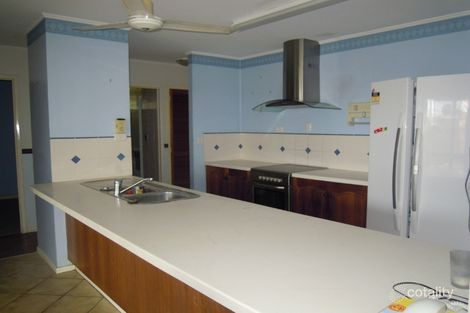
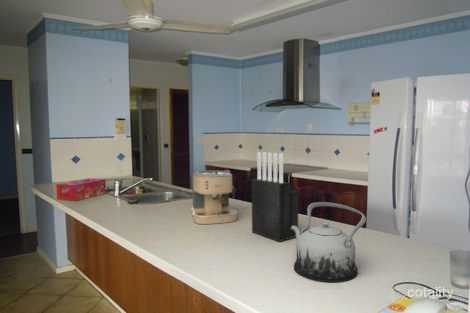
+ coffee maker [191,169,239,225]
+ knife block [251,151,299,243]
+ tissue box [55,177,107,202]
+ teapot [291,201,367,283]
